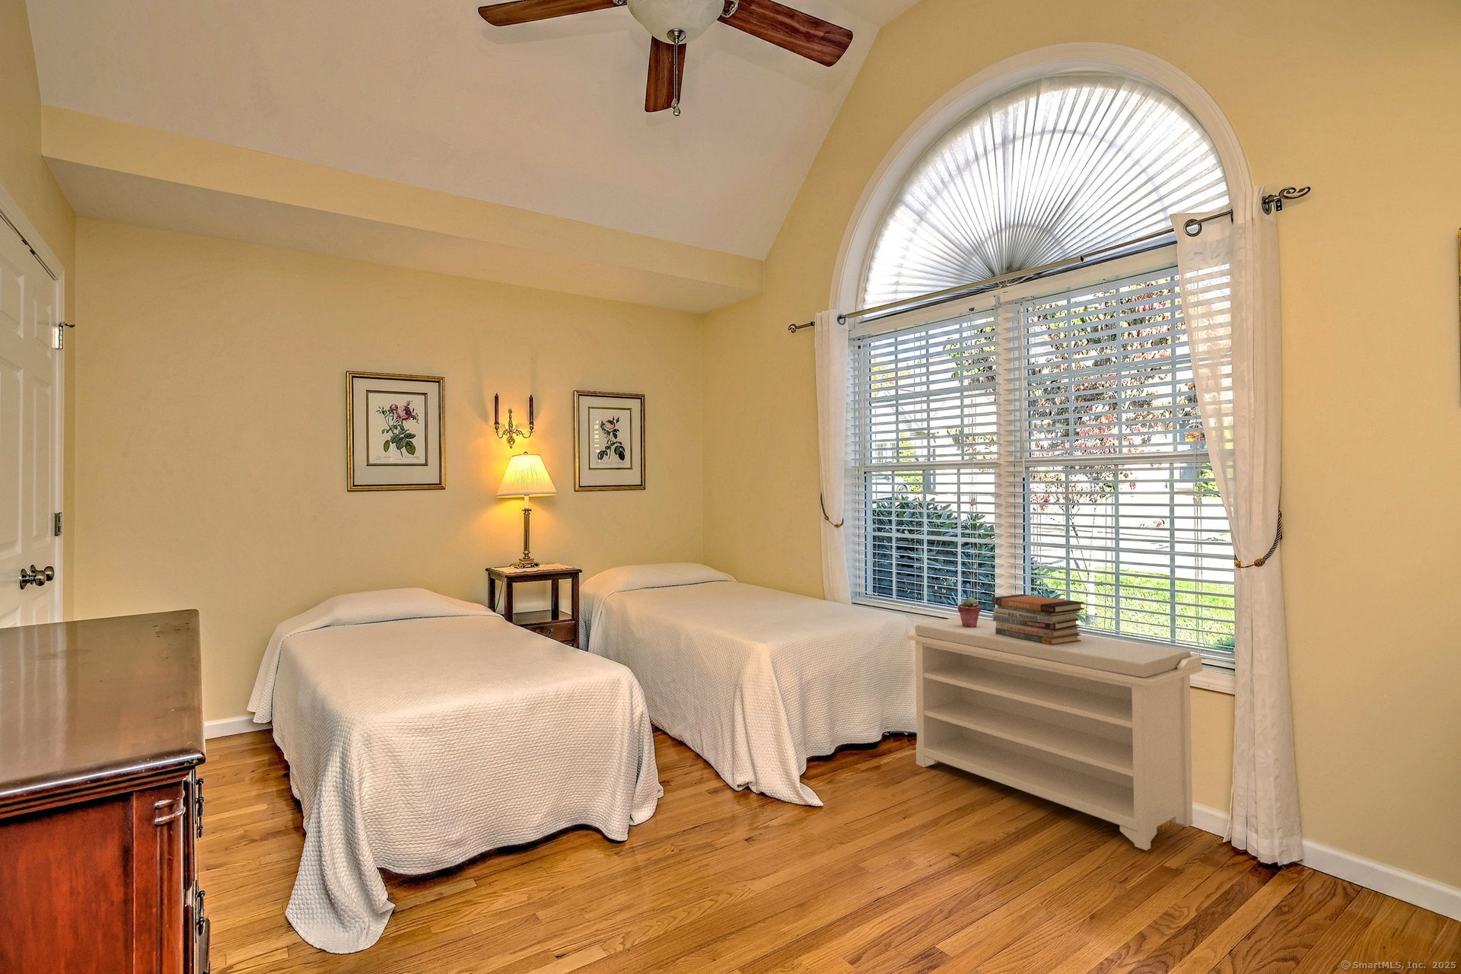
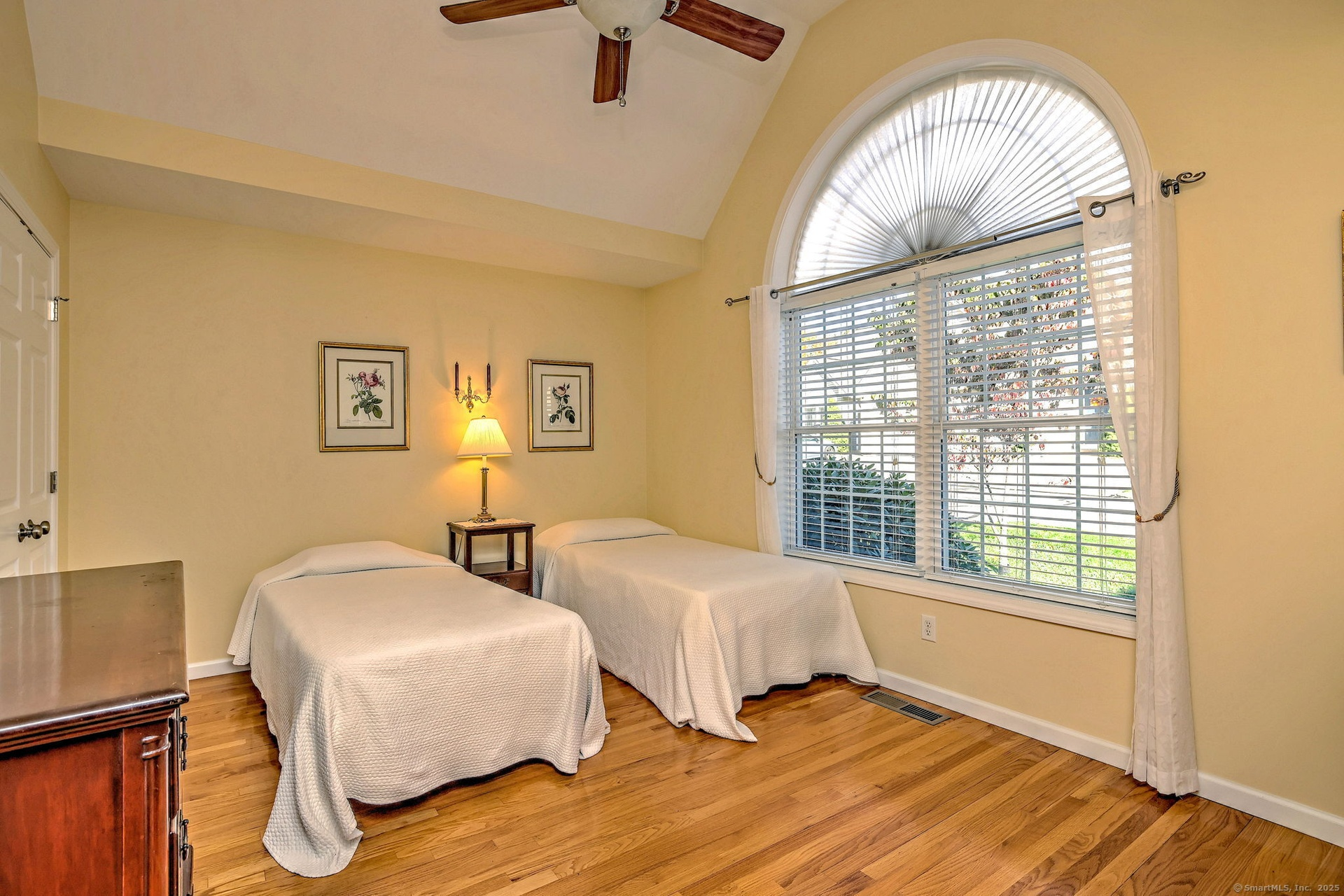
- book stack [991,594,1085,646]
- potted succulent [958,597,982,627]
- bench [907,616,1203,851]
